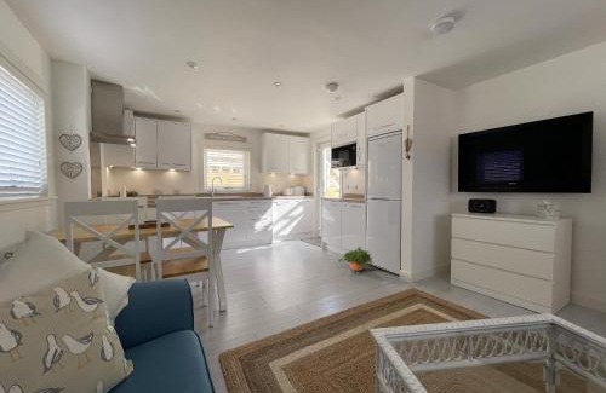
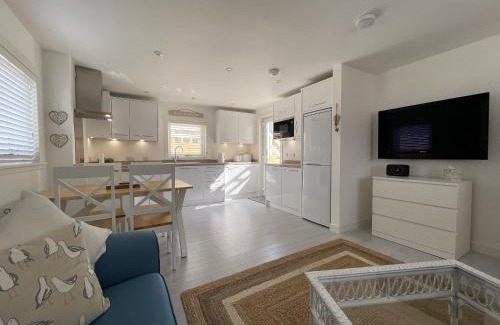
- potted plant [337,245,373,274]
